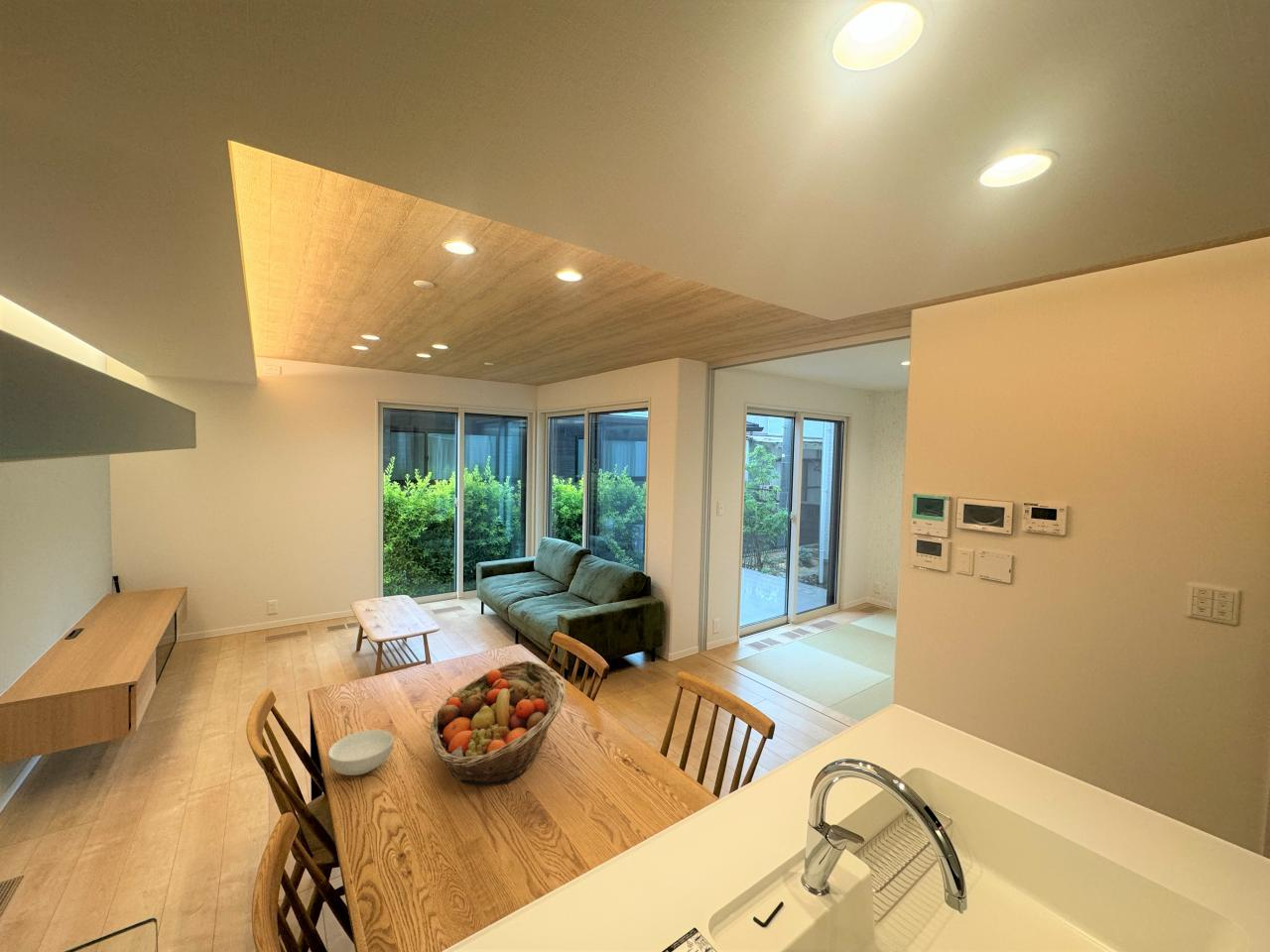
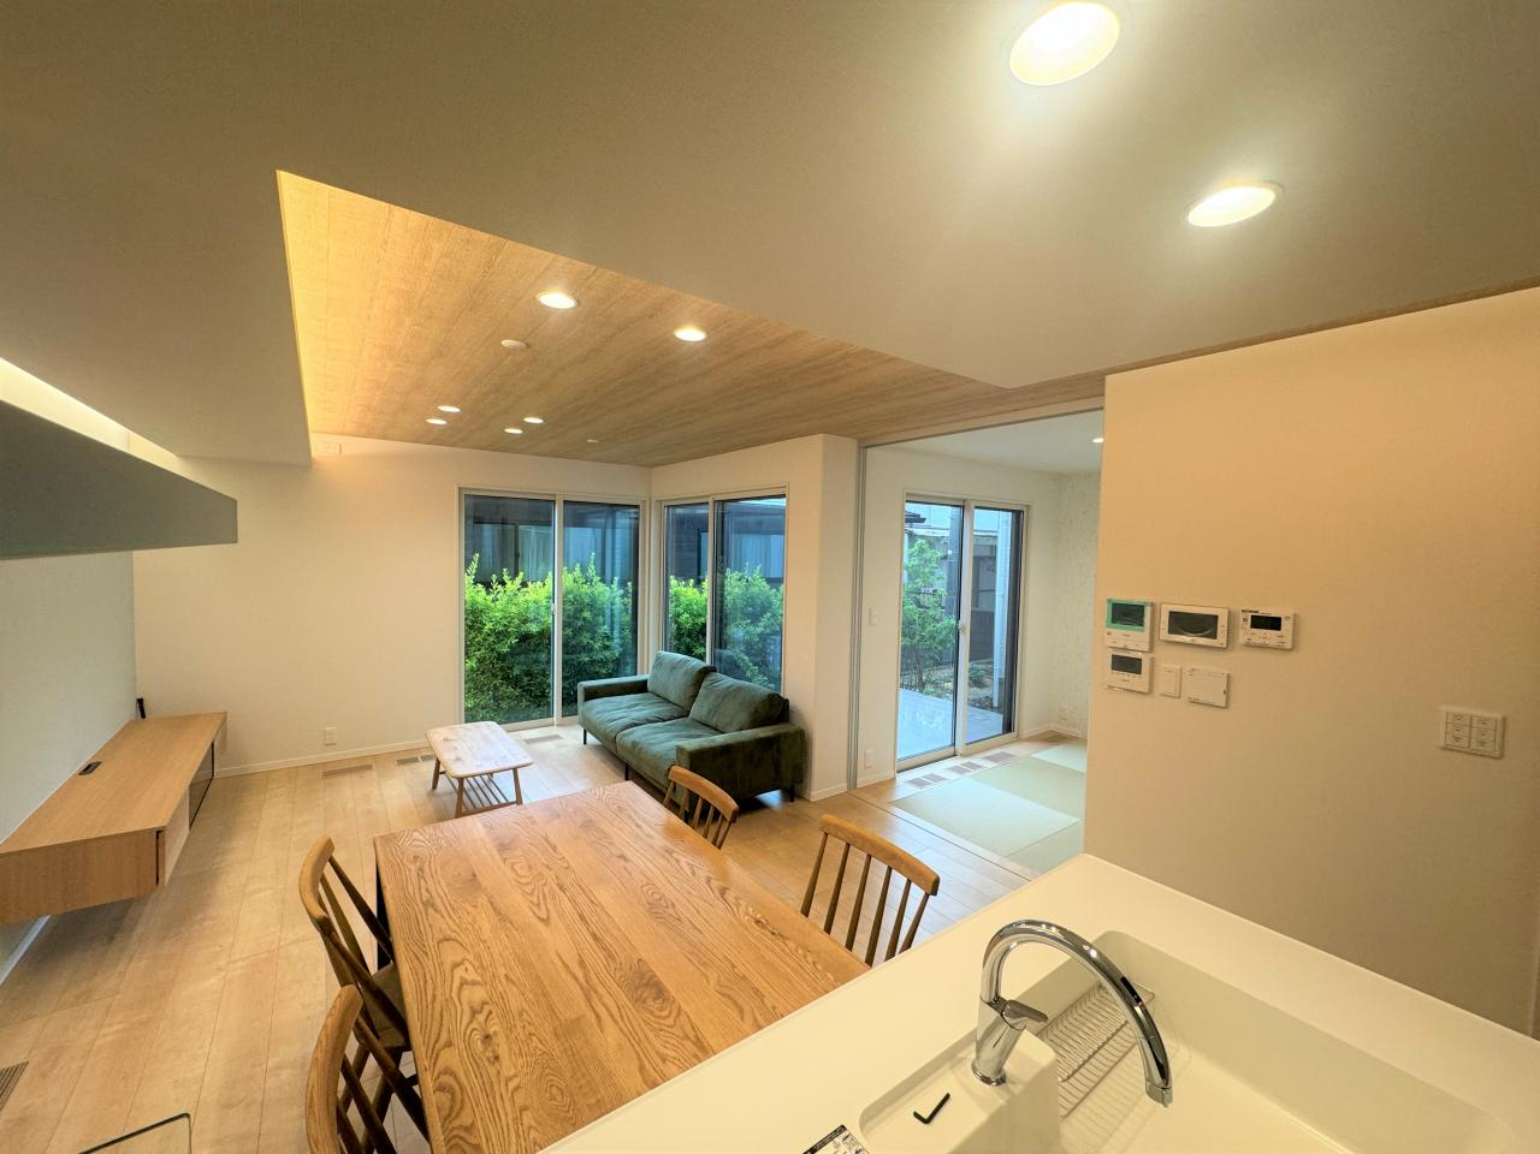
- cereal bowl [327,729,395,776]
- fruit basket [430,659,567,786]
